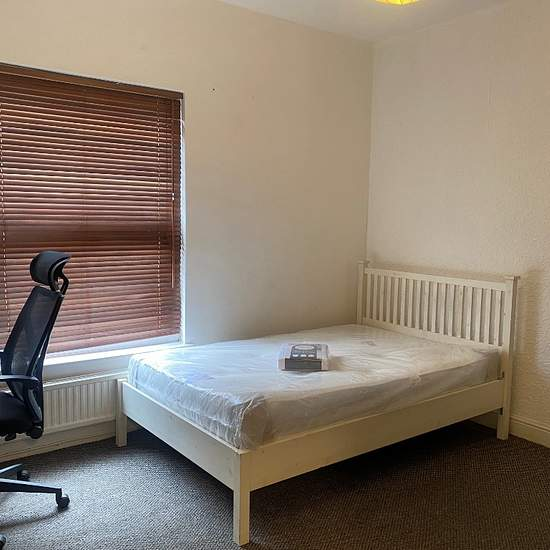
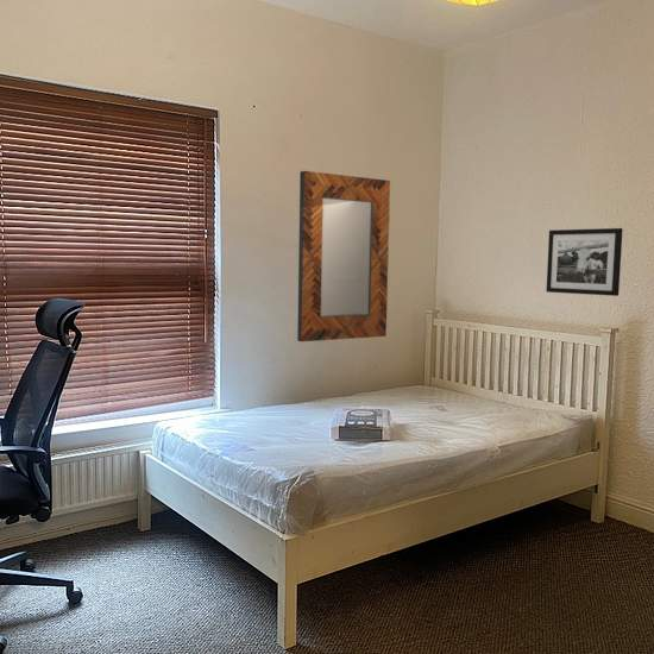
+ home mirror [296,170,391,342]
+ picture frame [545,227,624,297]
